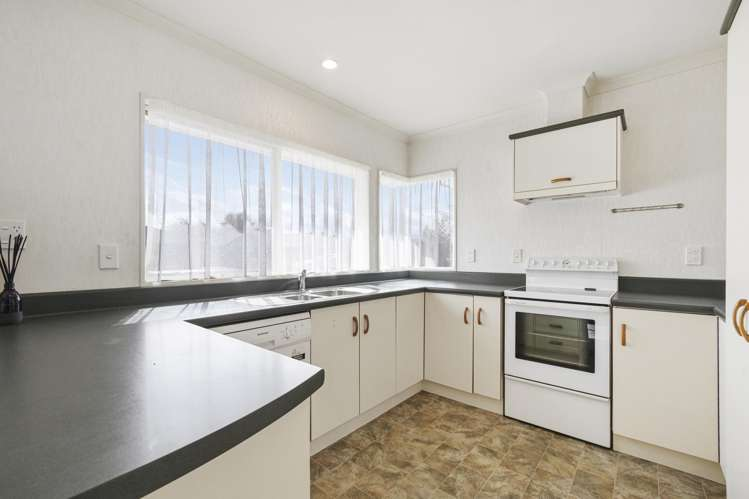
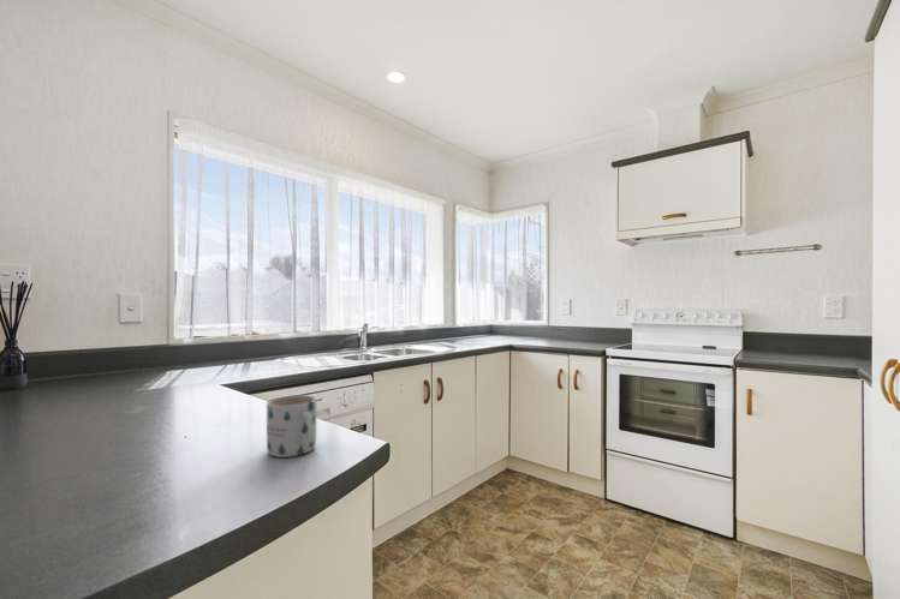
+ mug [266,394,317,459]
